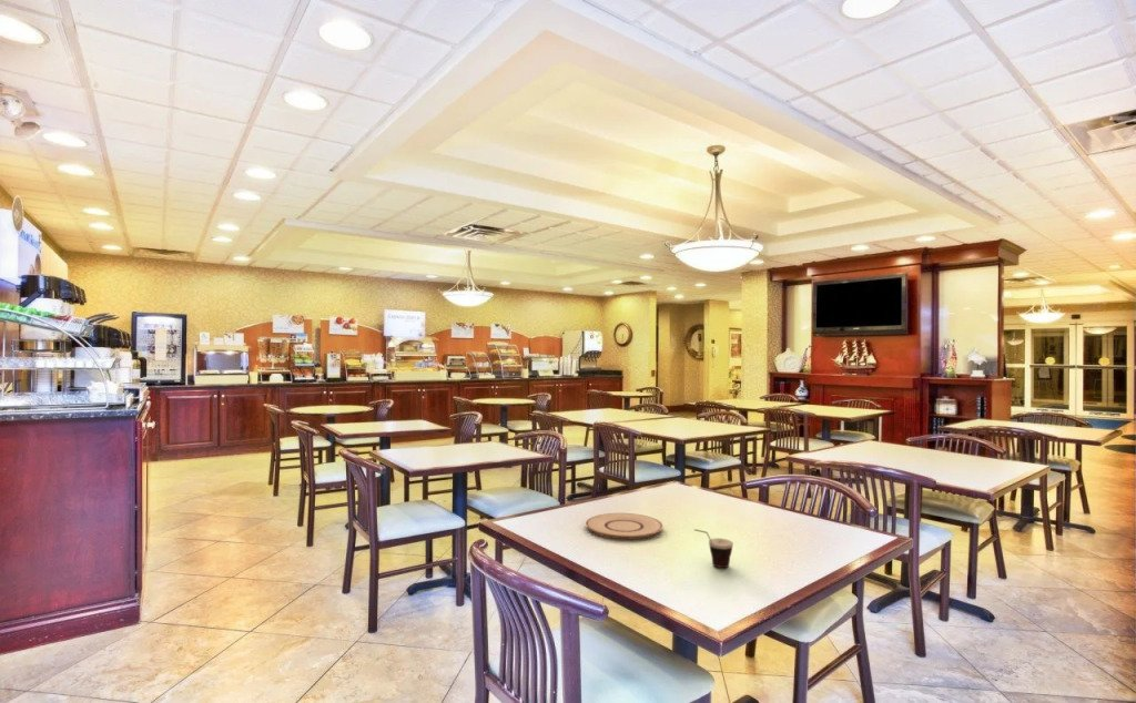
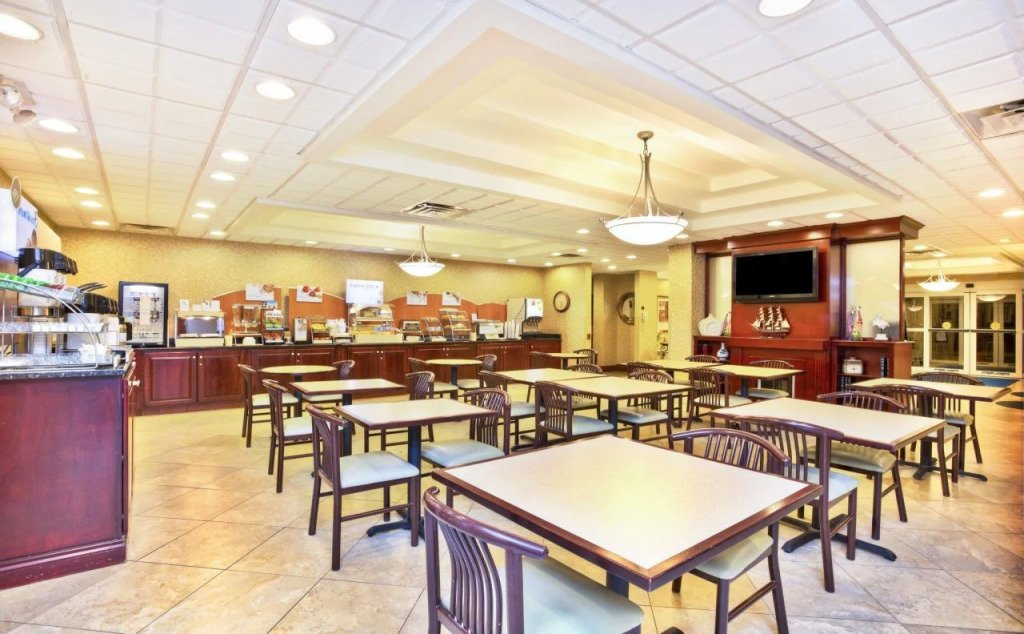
- cup [693,528,734,569]
- plate [585,512,665,540]
